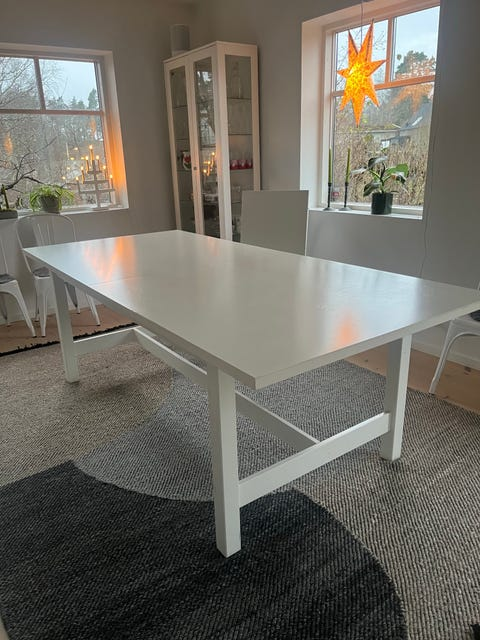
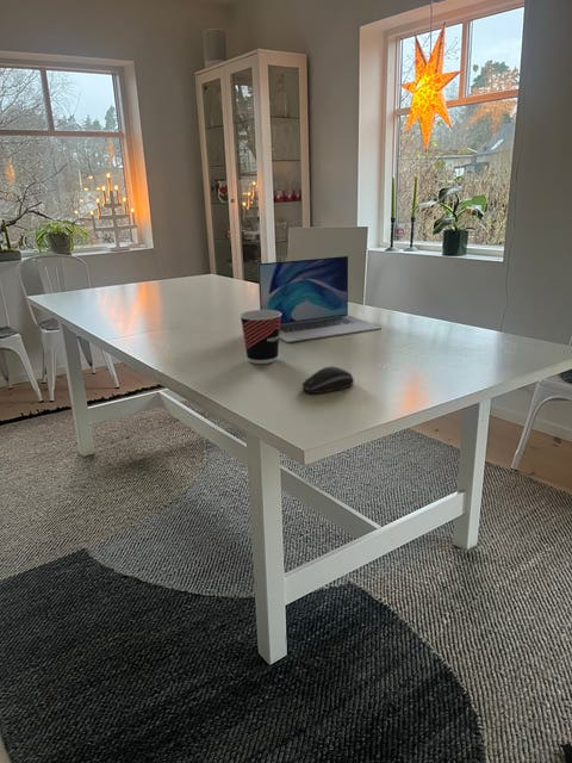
+ cup [238,309,281,365]
+ laptop [257,255,383,343]
+ computer mouse [301,366,355,395]
